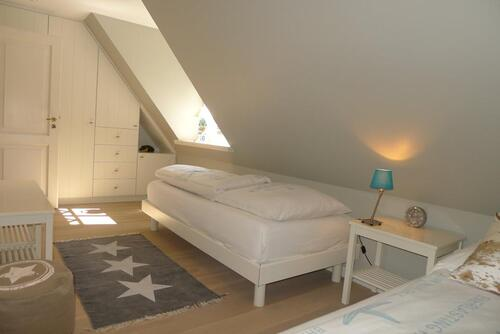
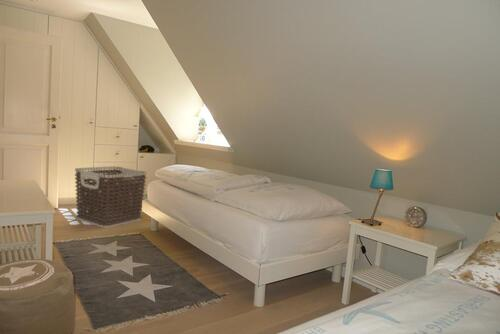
+ clothes hamper [74,165,148,228]
